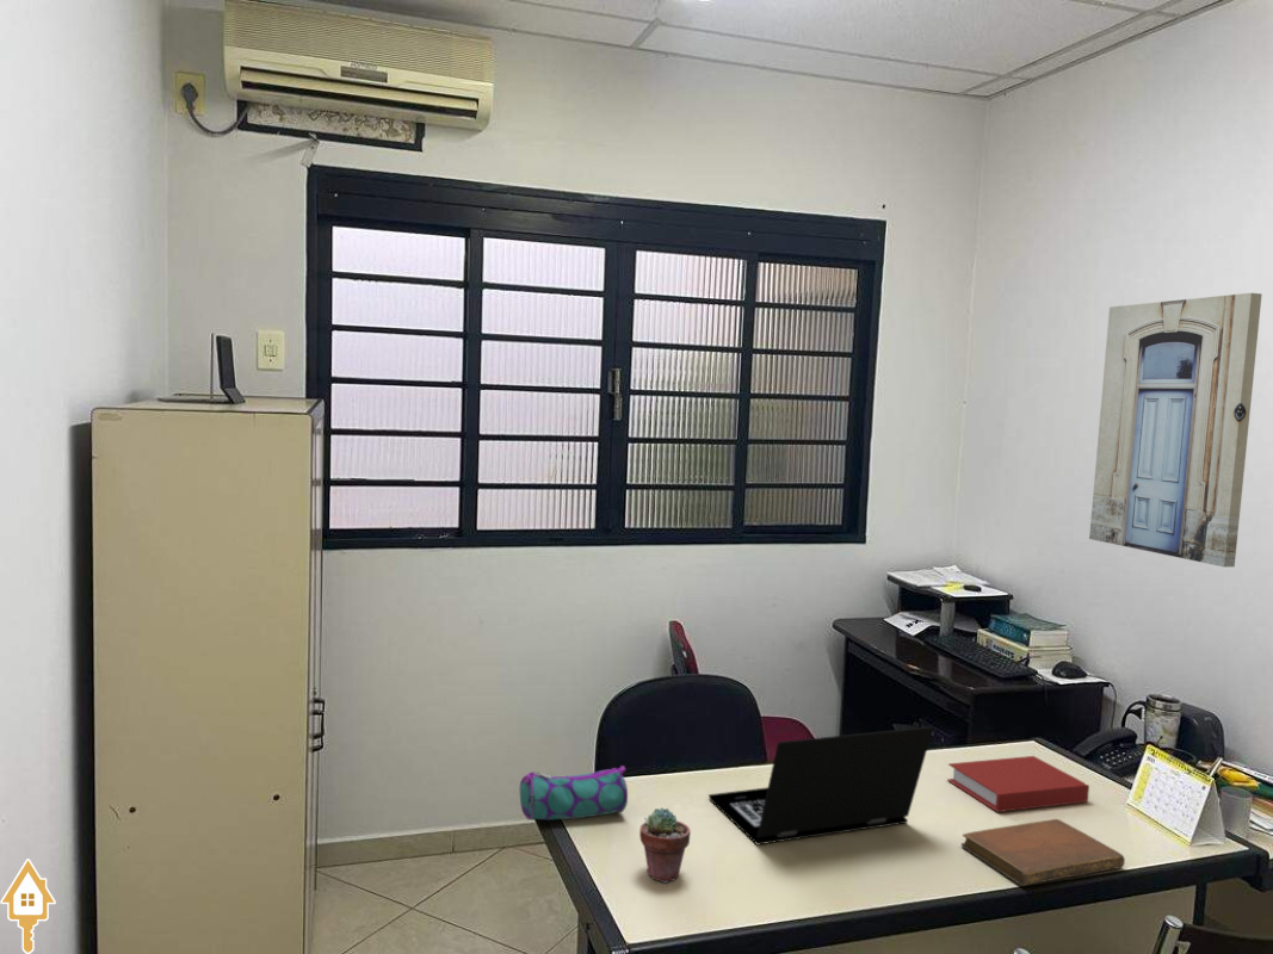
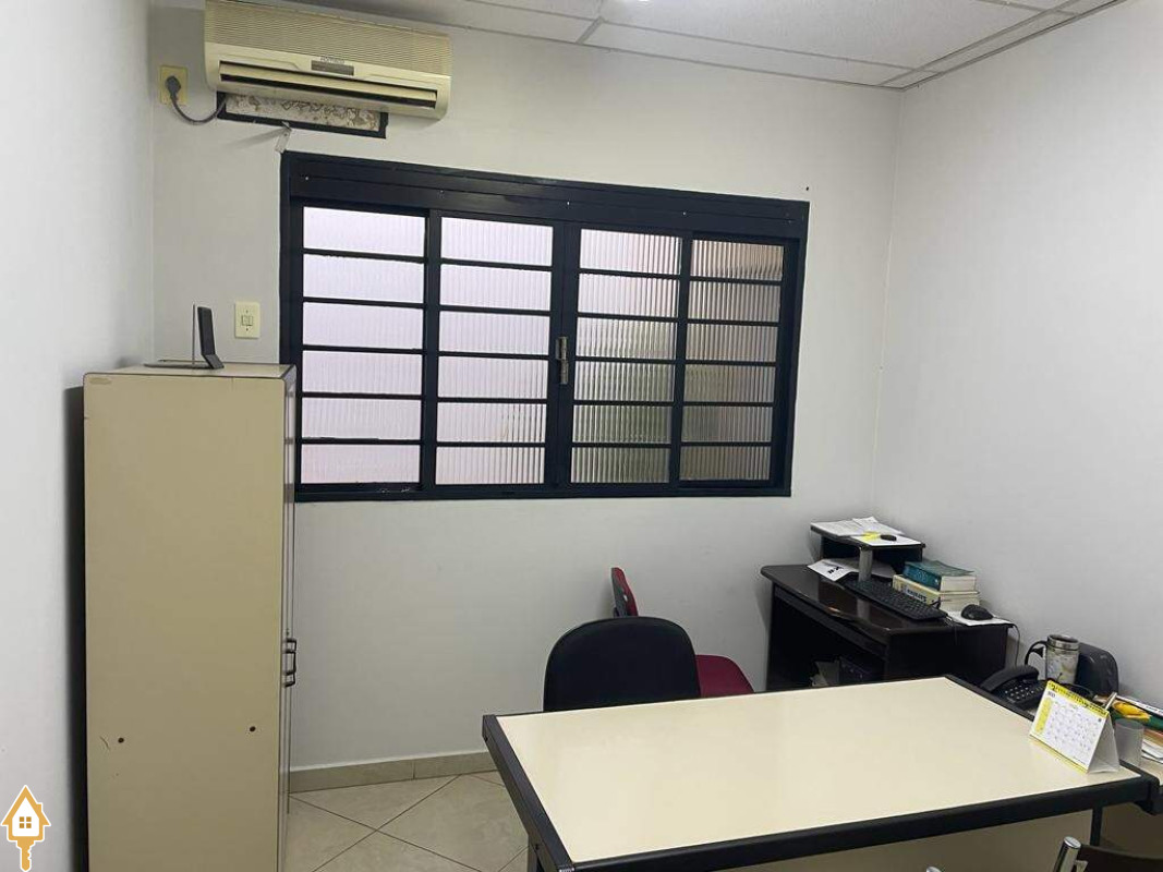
- notebook [960,818,1126,887]
- book [946,755,1090,813]
- potted succulent [638,807,692,885]
- laptop [707,725,934,845]
- pencil case [519,764,629,822]
- wall art [1088,292,1262,568]
